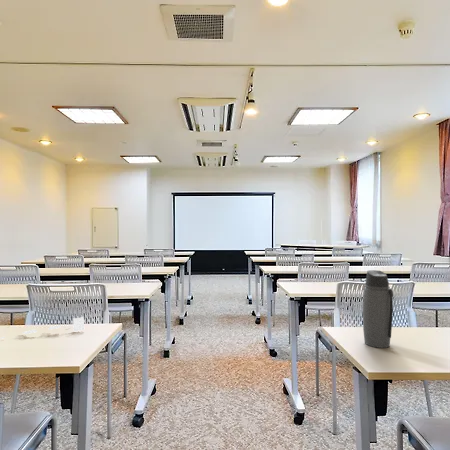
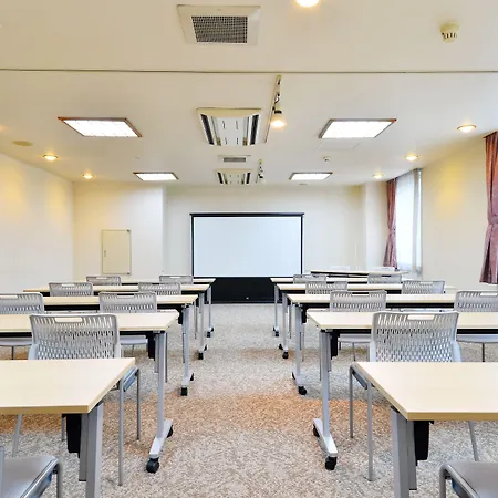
- water bottle [362,269,394,349]
- papers [0,316,85,340]
